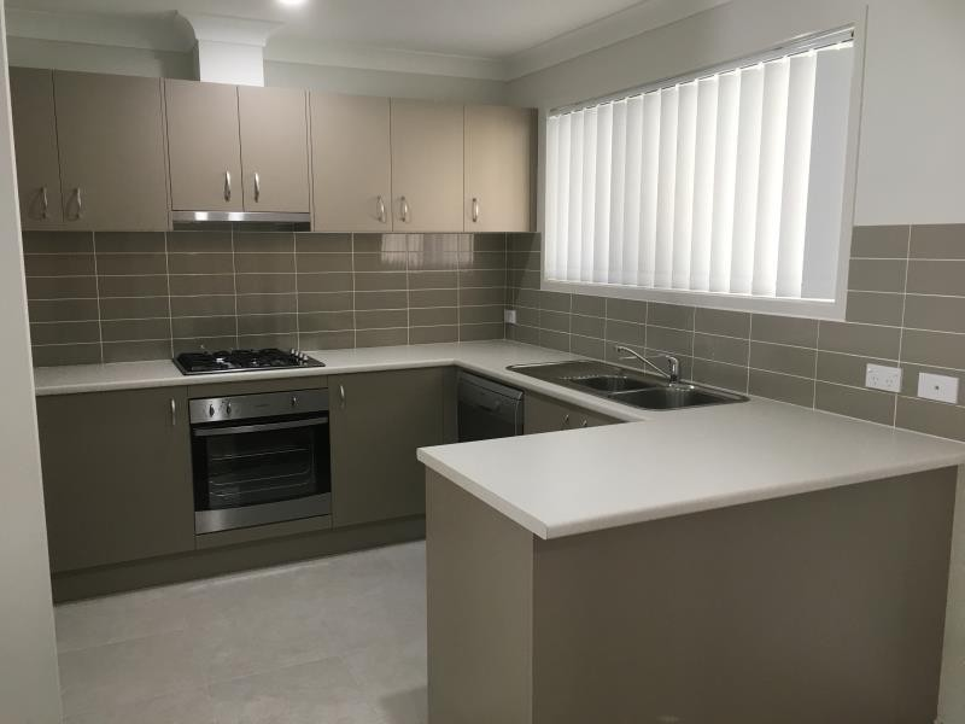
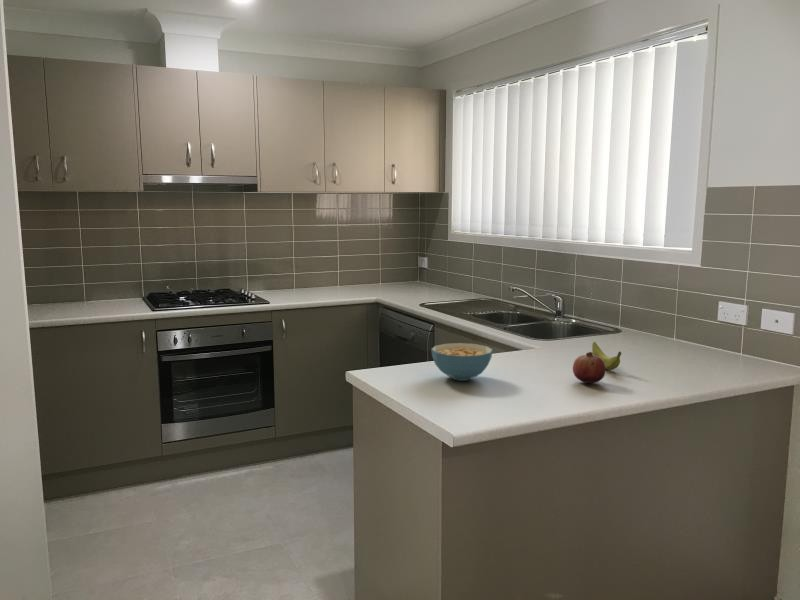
+ banana [591,341,622,371]
+ fruit [572,351,607,384]
+ cereal bowl [430,342,494,382]
